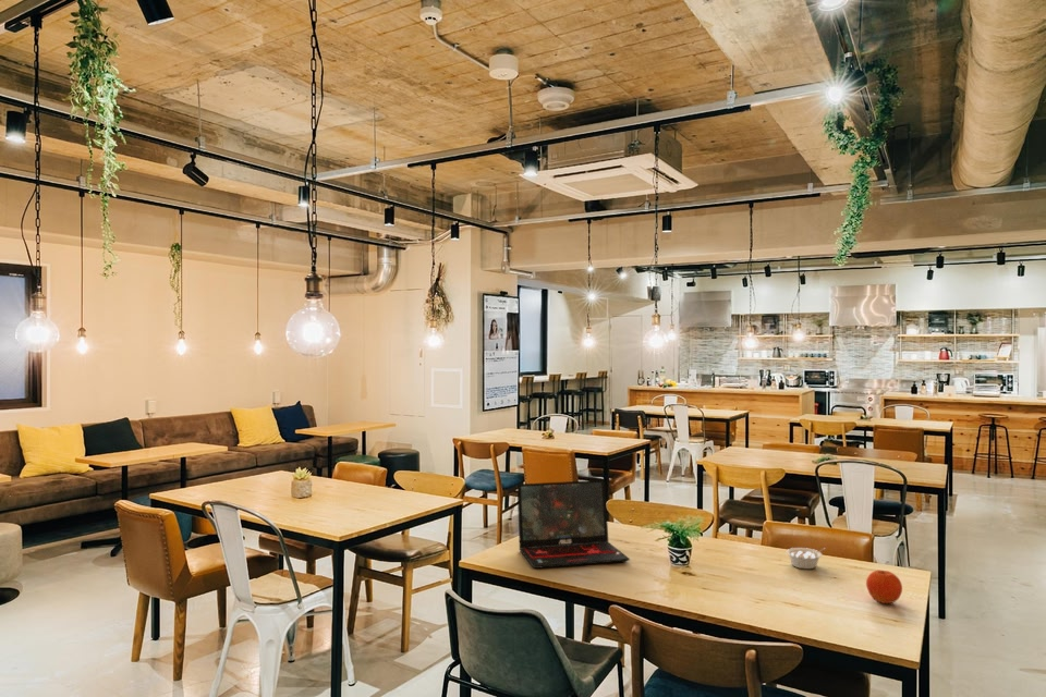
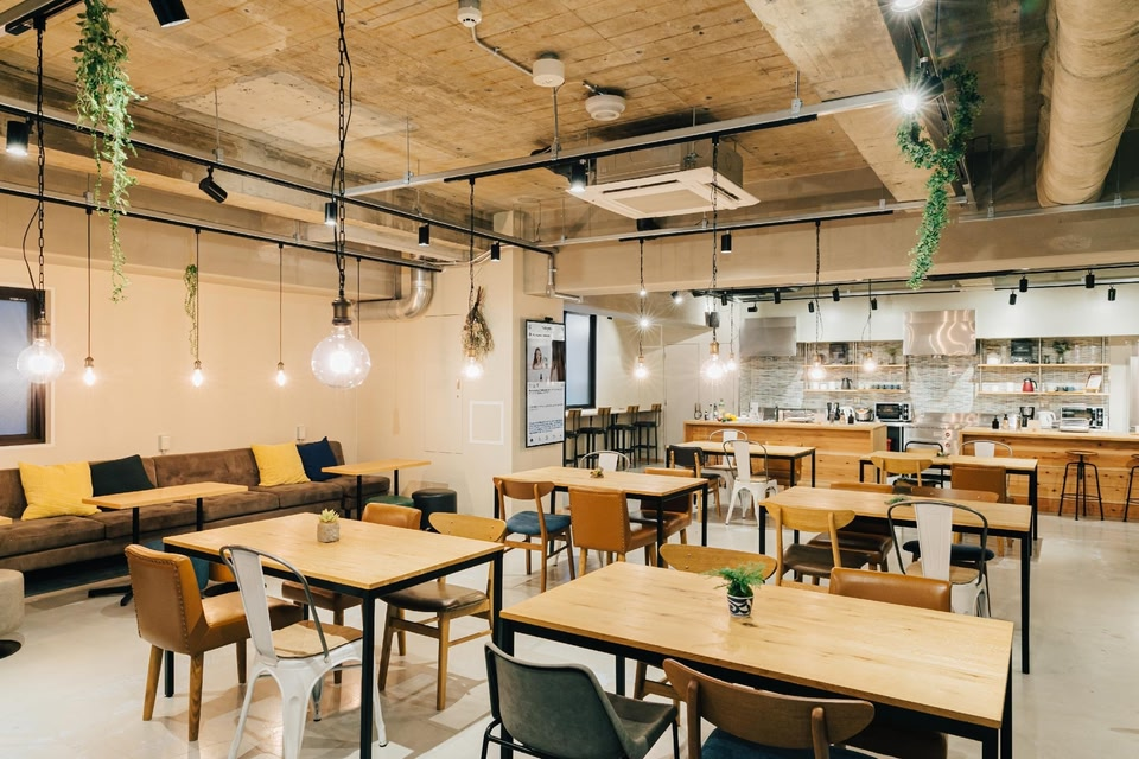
- legume [786,547,827,570]
- laptop [516,479,631,570]
- fruit [865,568,903,604]
